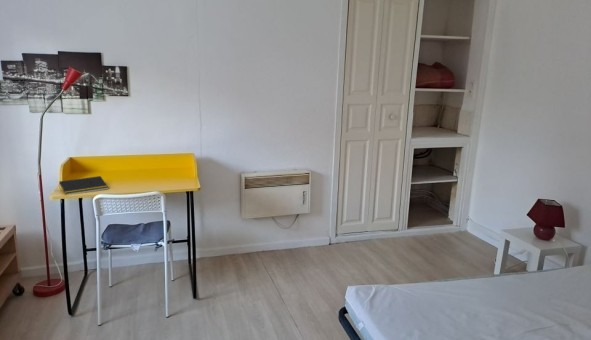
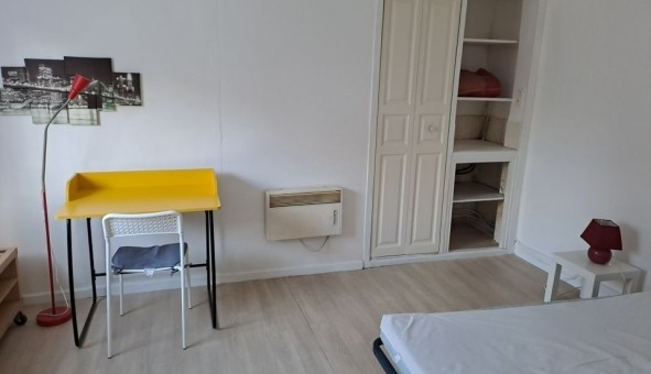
- notepad [58,175,109,196]
